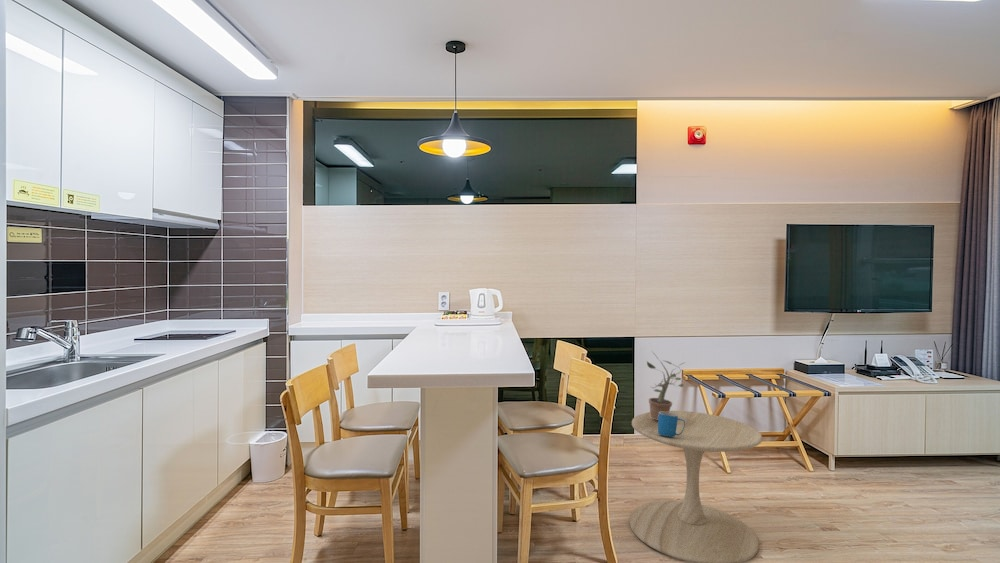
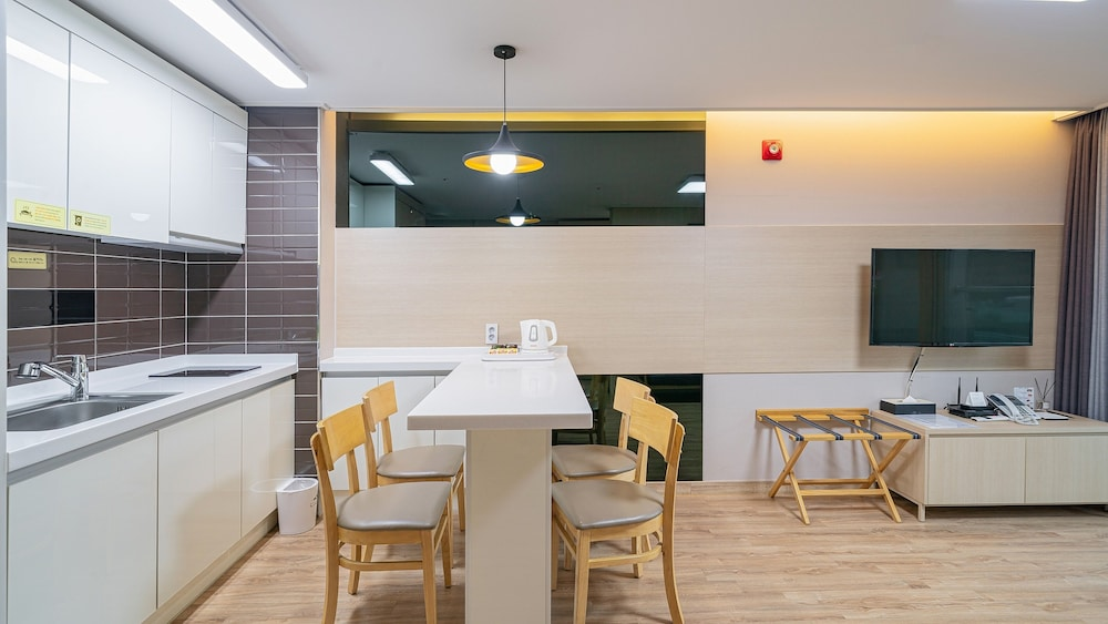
- potted plant [646,350,685,420]
- mug [658,412,685,437]
- side table [629,410,763,563]
